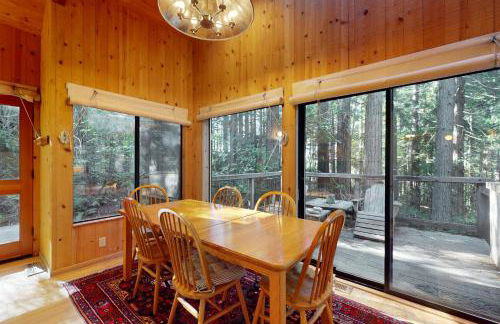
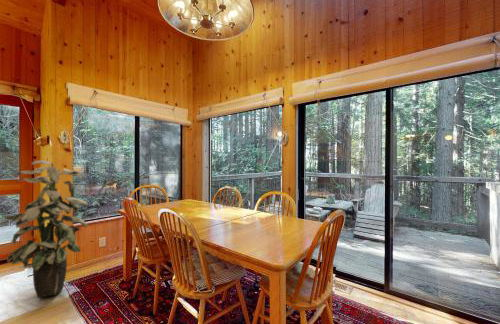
+ indoor plant [2,159,89,299]
